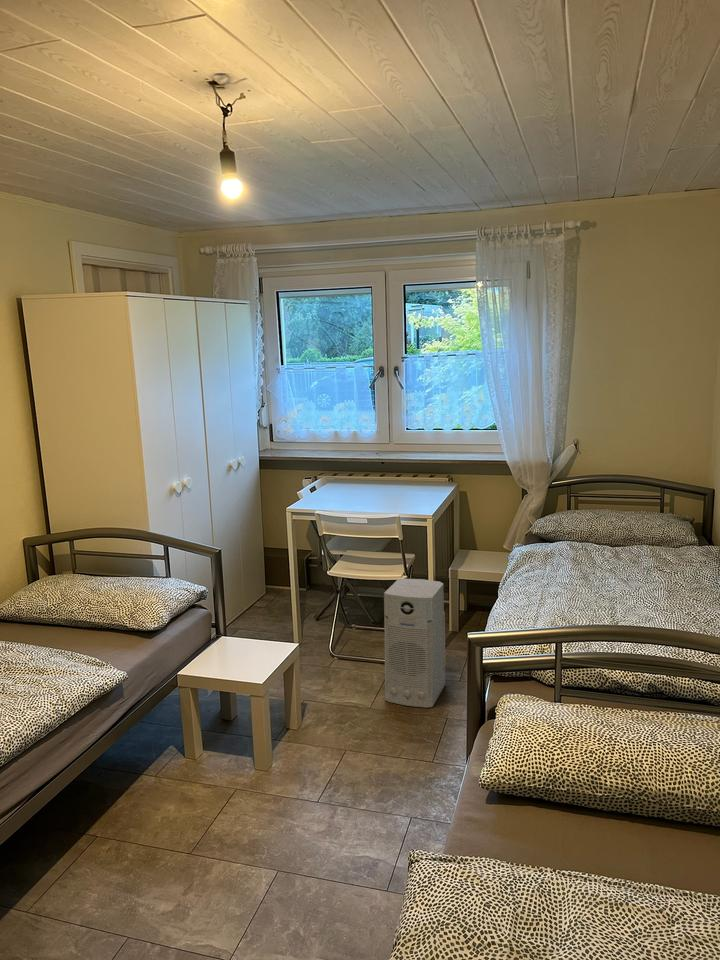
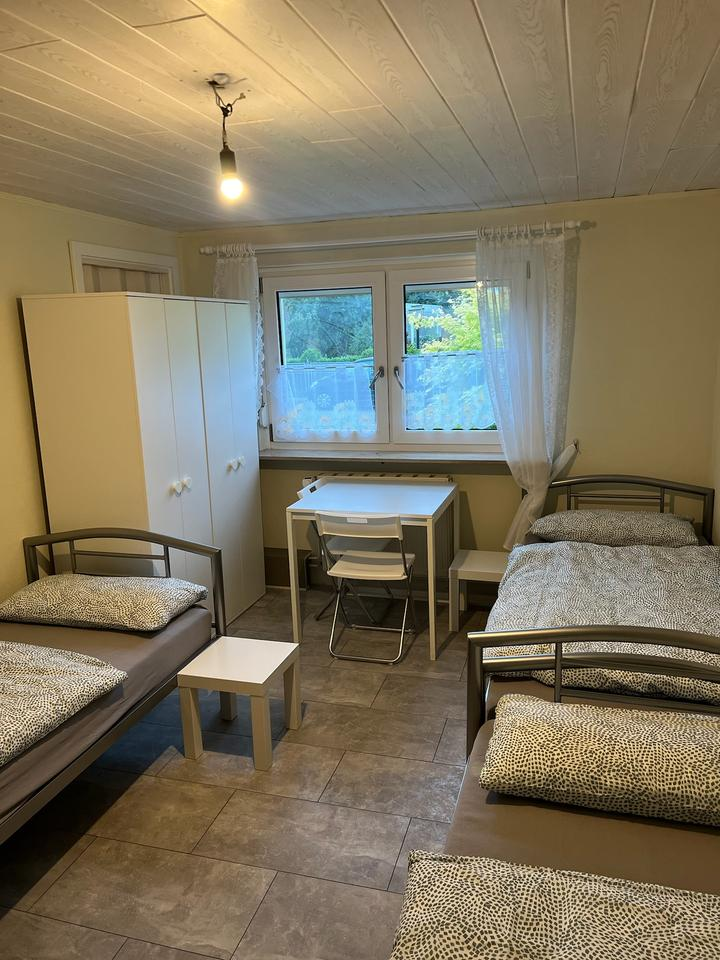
- air purifier [383,578,446,709]
